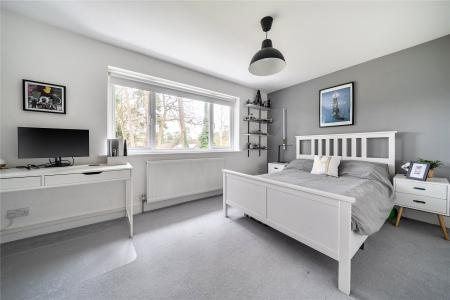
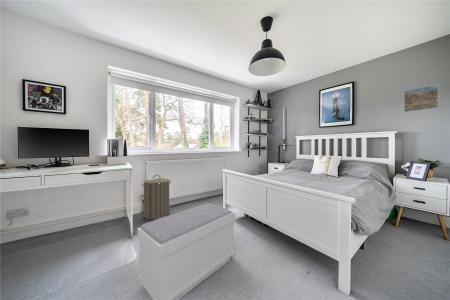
+ laundry hamper [140,174,173,221]
+ bench [137,202,236,300]
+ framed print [403,83,440,113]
